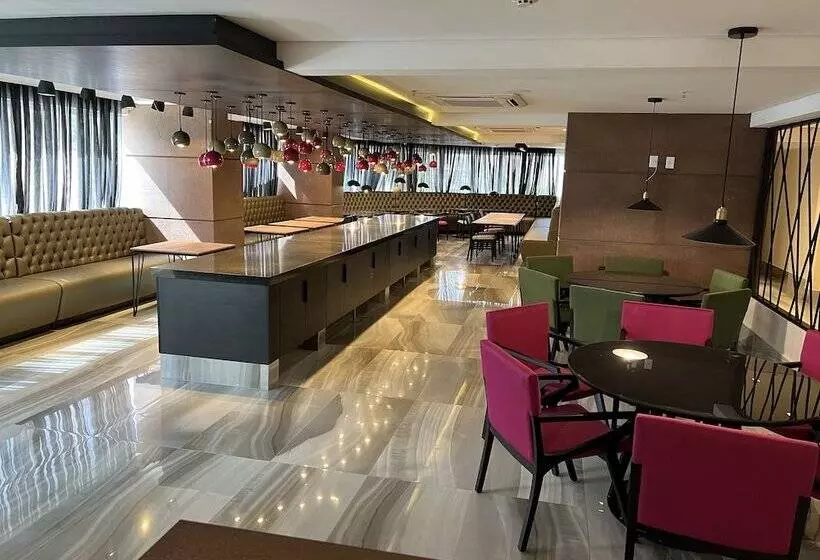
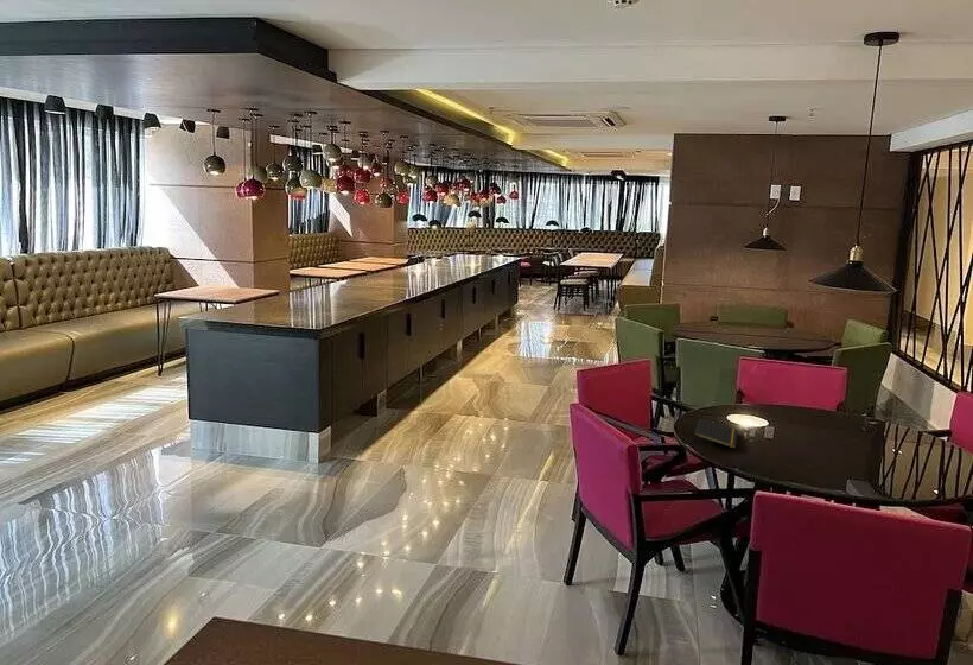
+ notepad [693,417,739,450]
